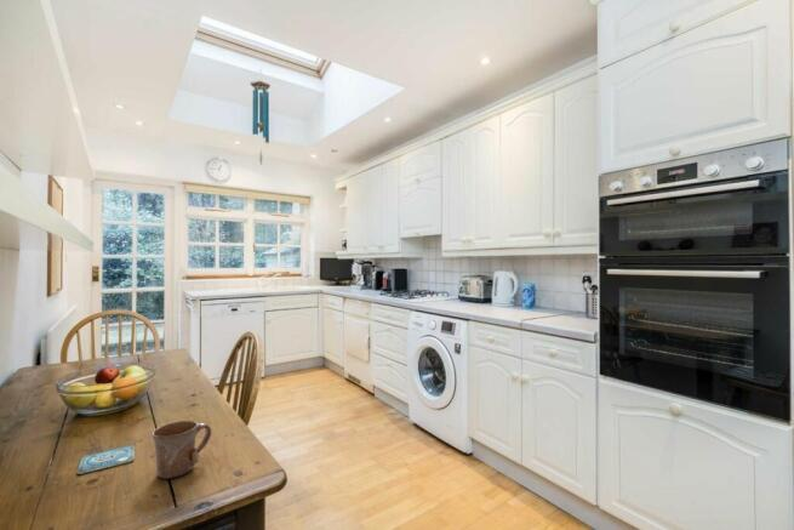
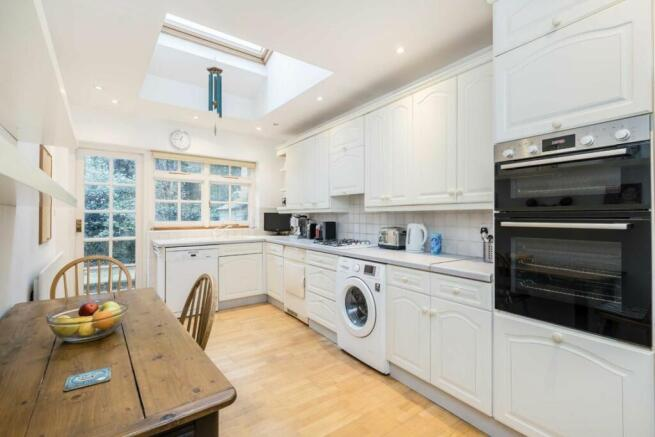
- mug [150,420,212,479]
